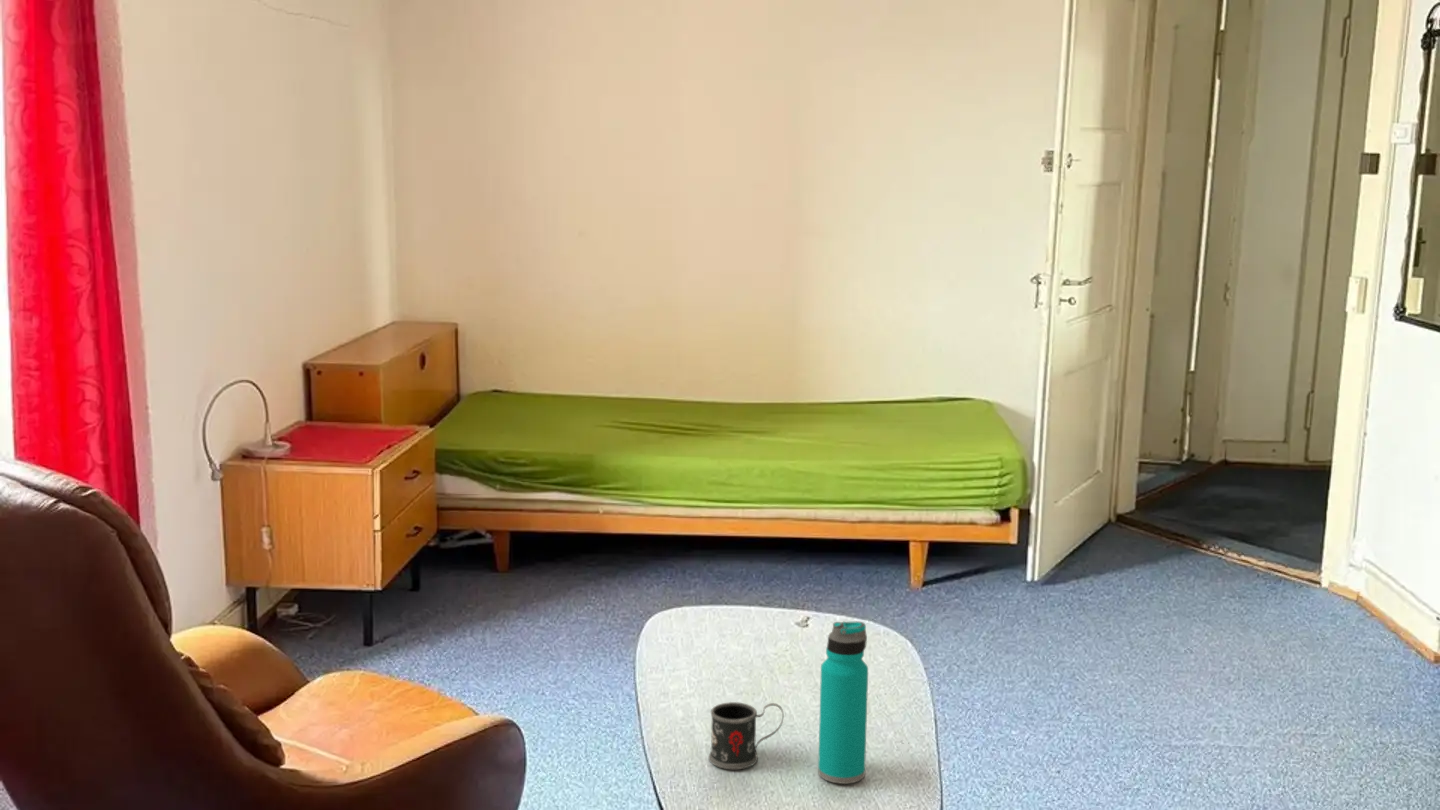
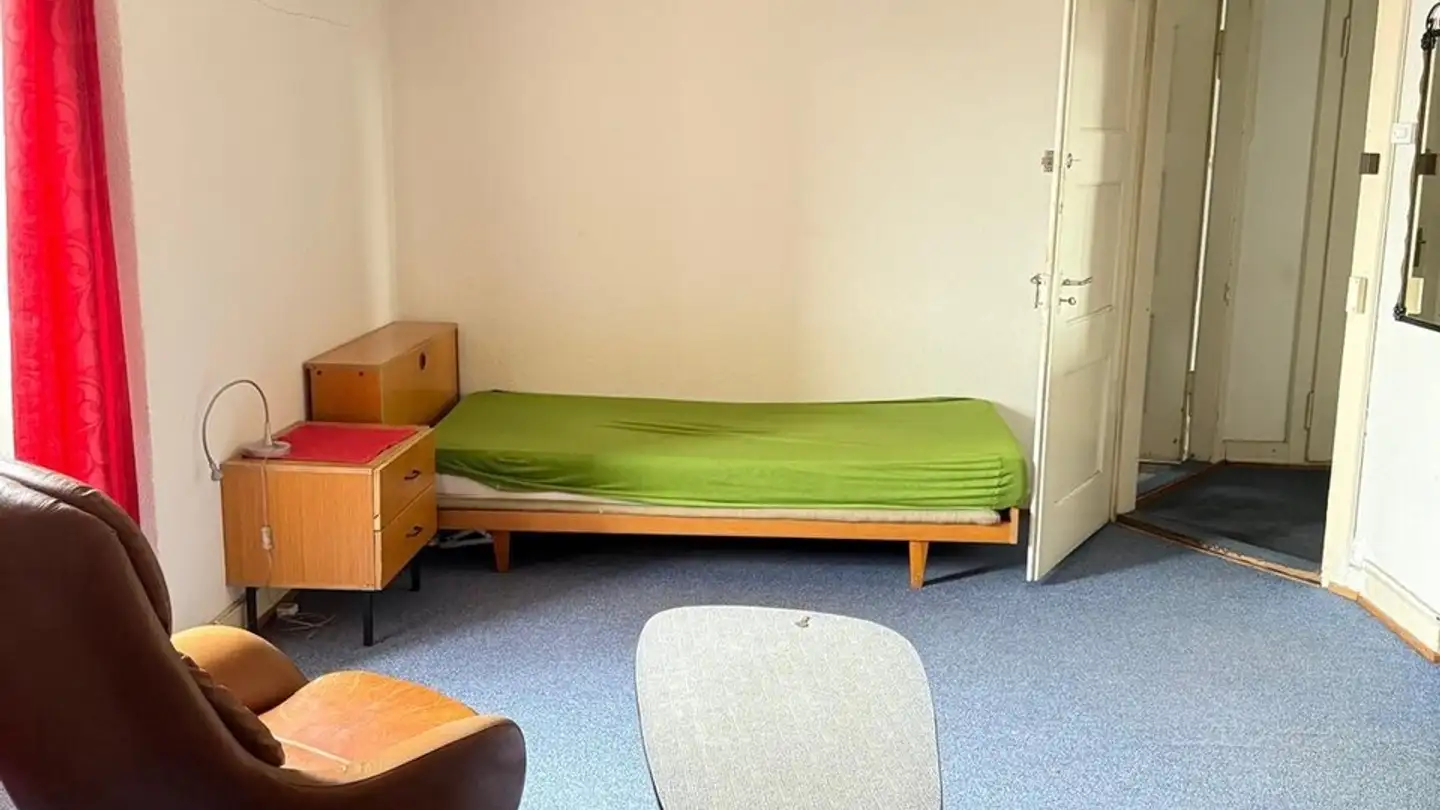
- mug [708,701,784,770]
- water bottle [817,620,869,785]
